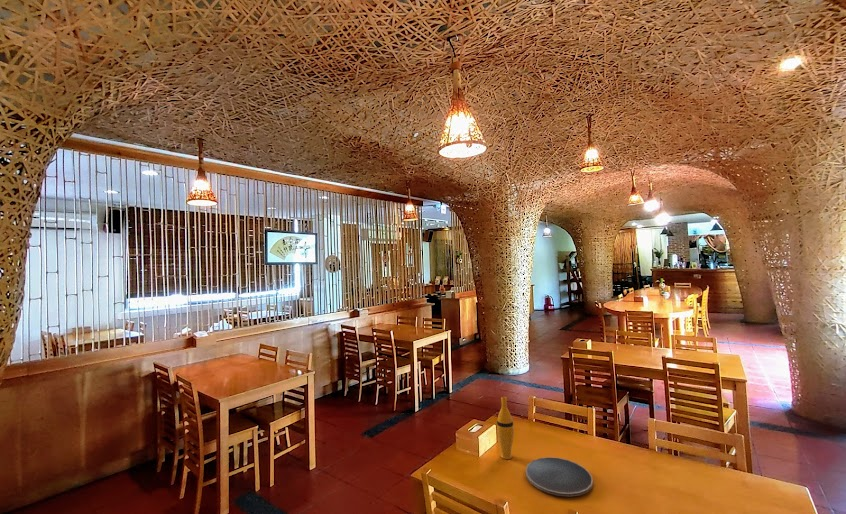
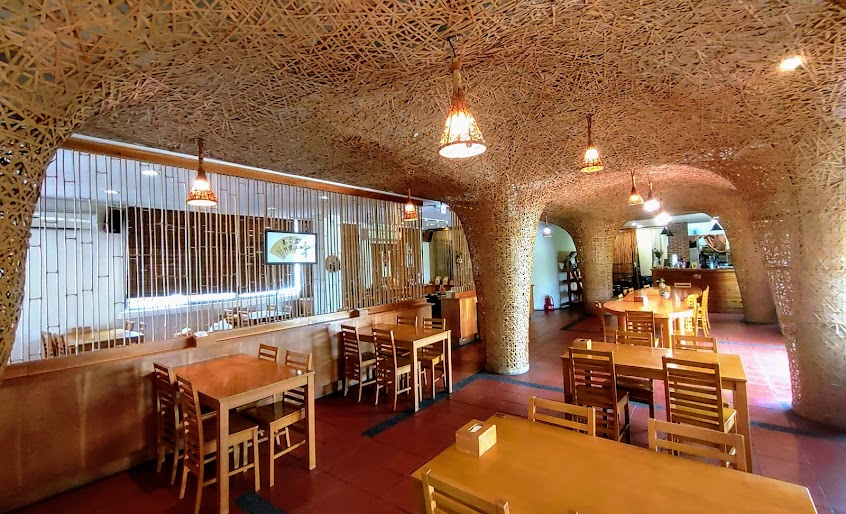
- plate [525,456,594,497]
- vase [496,396,515,460]
